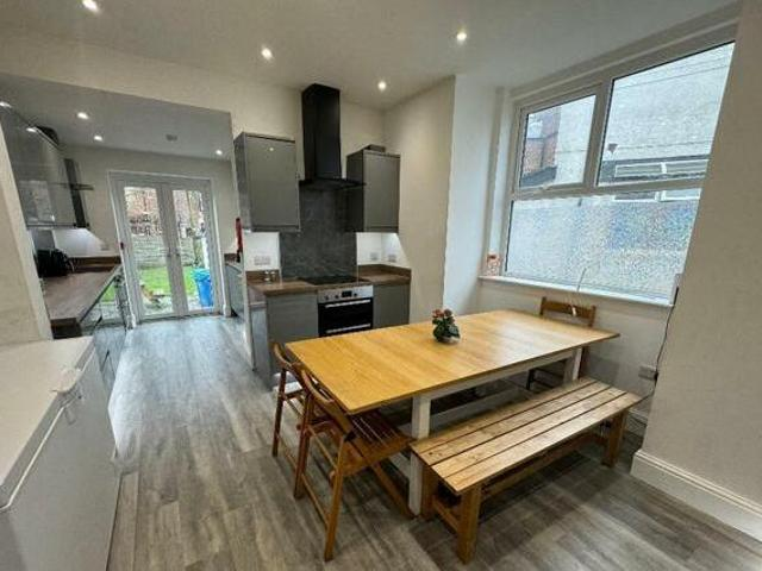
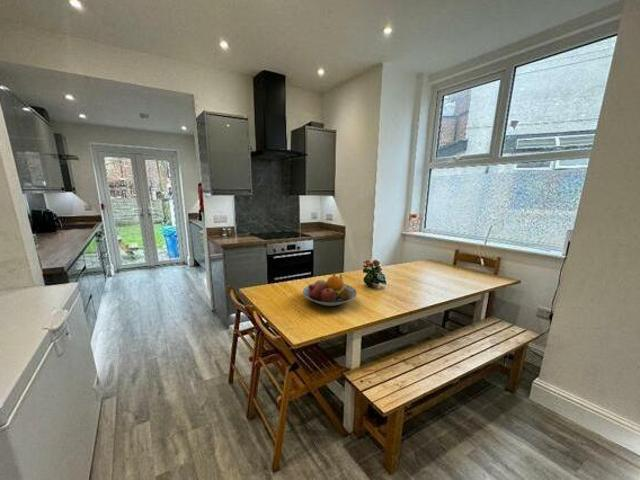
+ fruit bowl [302,272,358,307]
